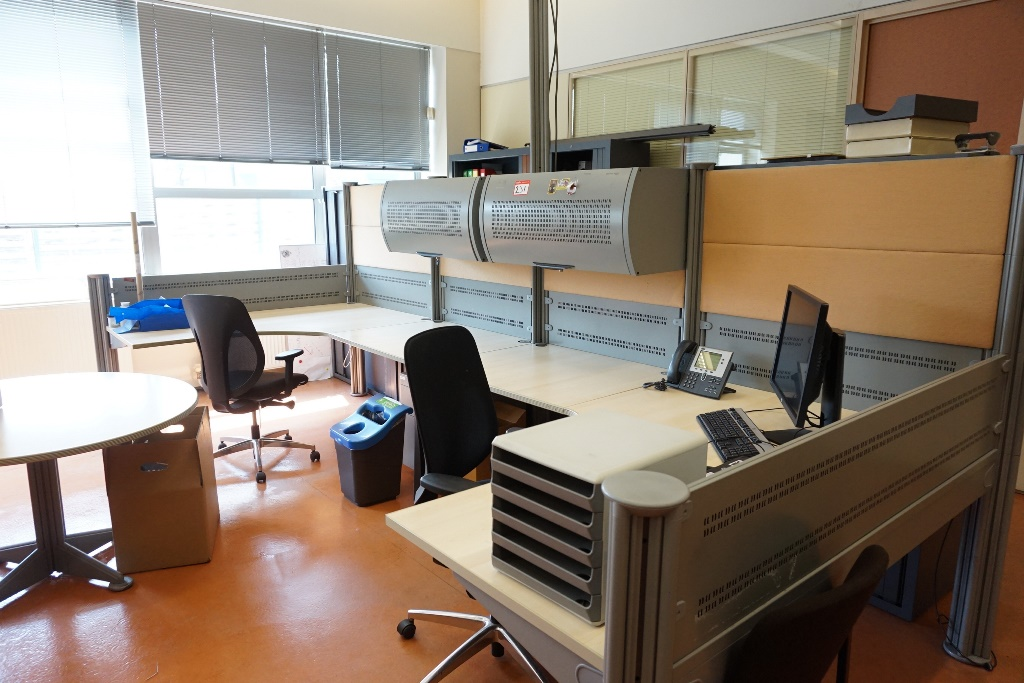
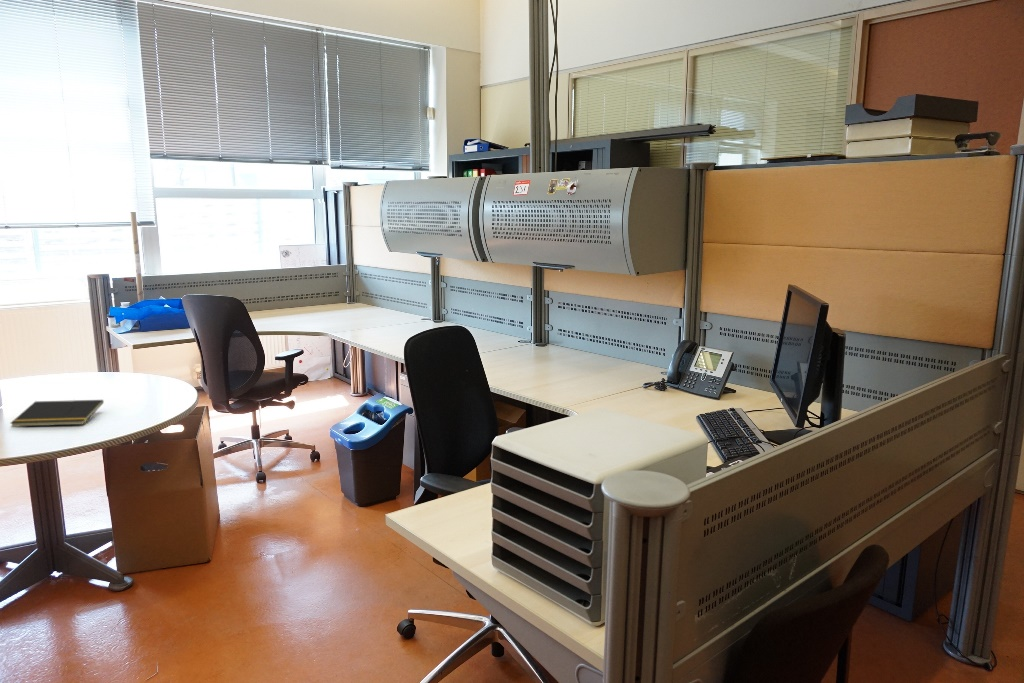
+ notepad [9,399,105,428]
